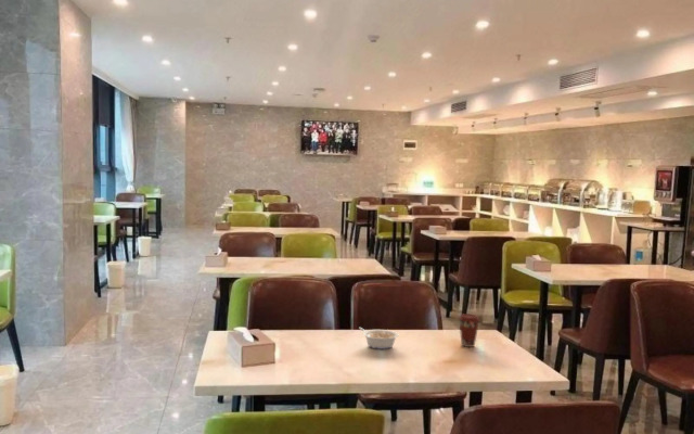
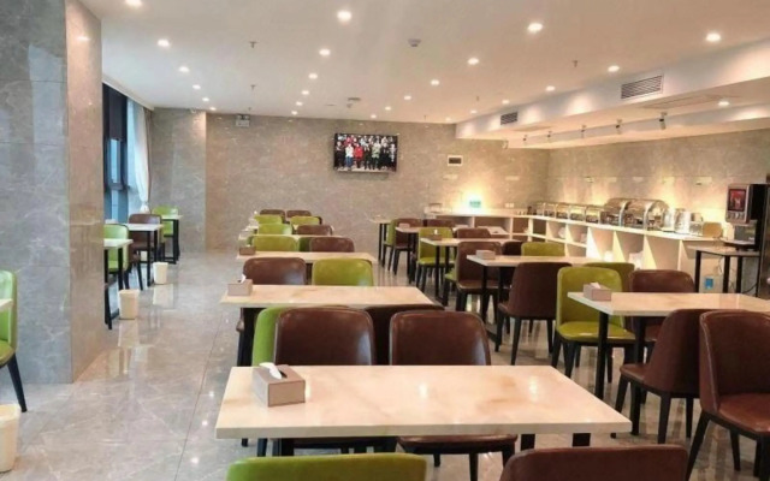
- legume [358,327,399,350]
- coffee cup [458,312,481,348]
